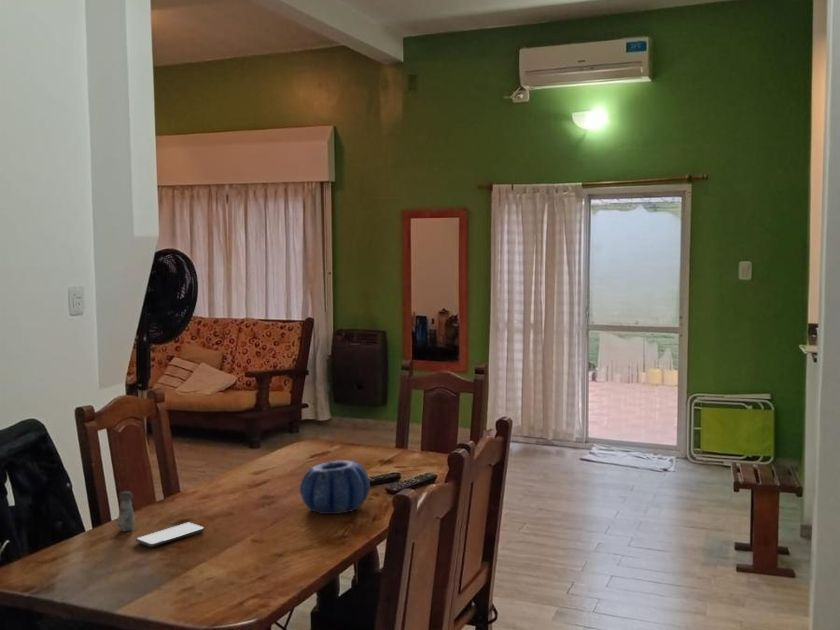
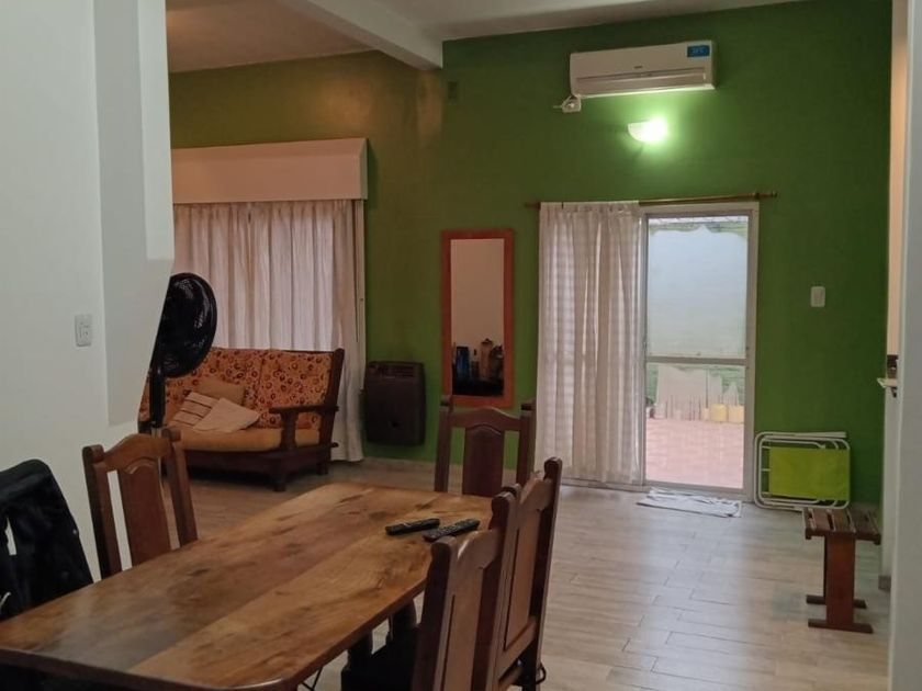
- salt shaker [116,490,136,532]
- decorative bowl [299,459,371,515]
- smartphone [135,522,205,548]
